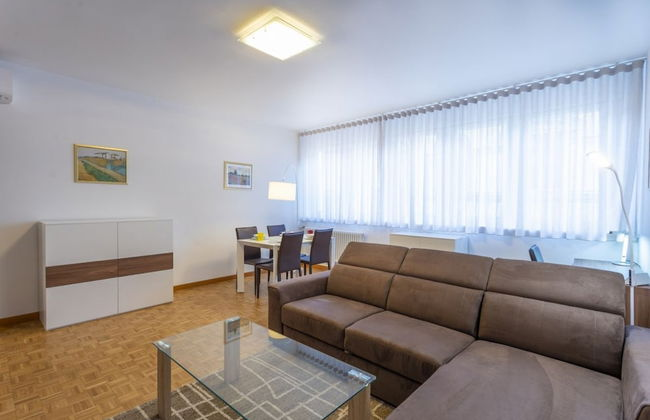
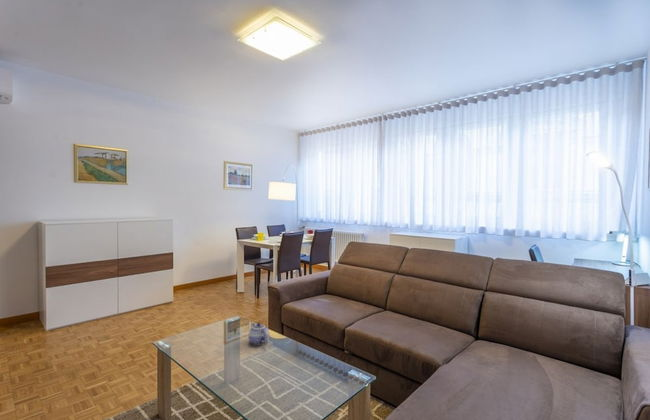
+ teapot [248,322,269,346]
